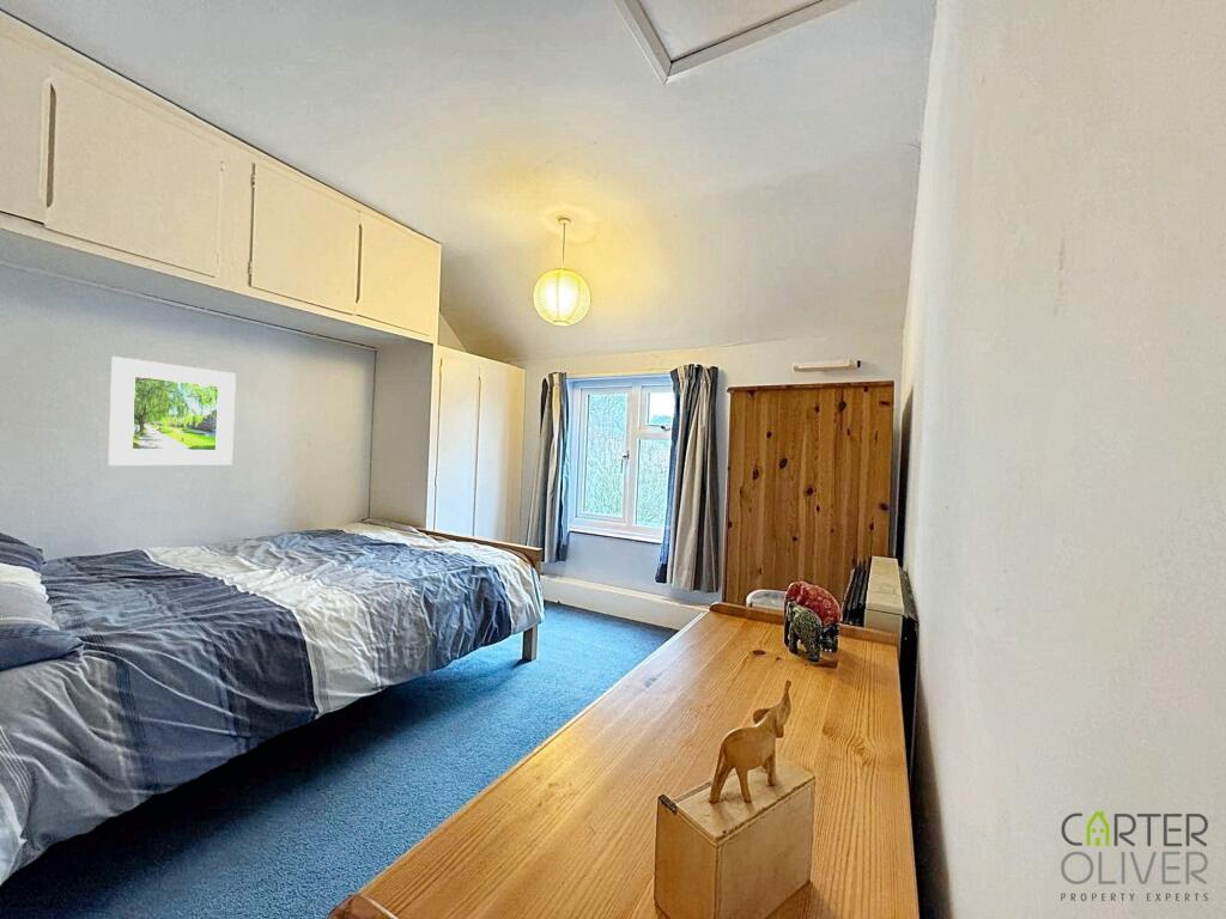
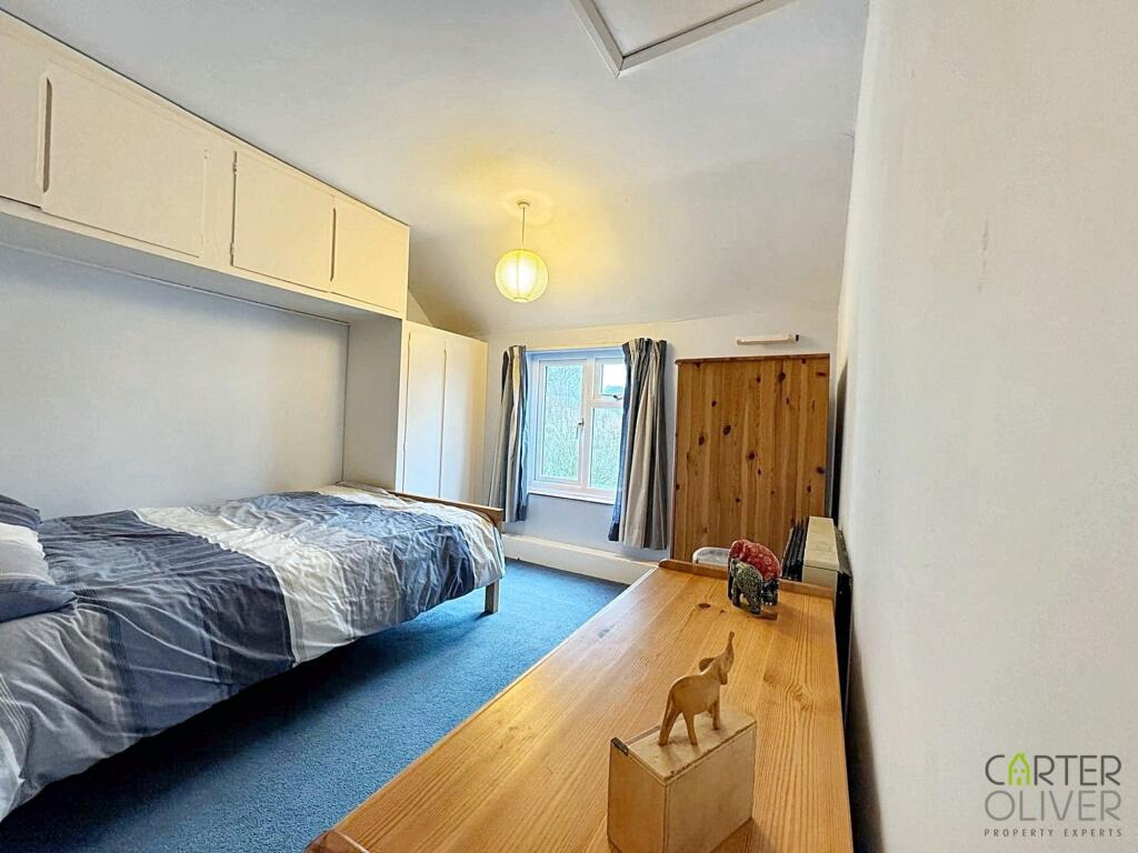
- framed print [108,355,237,467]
